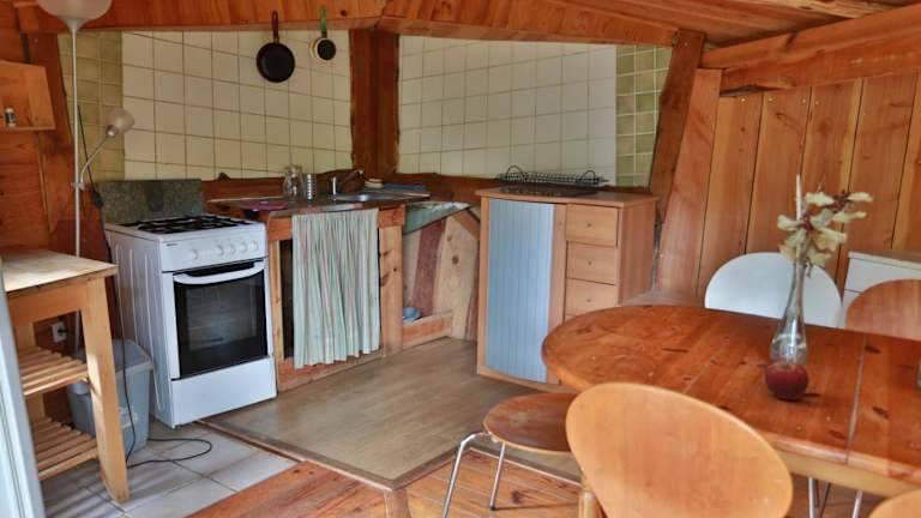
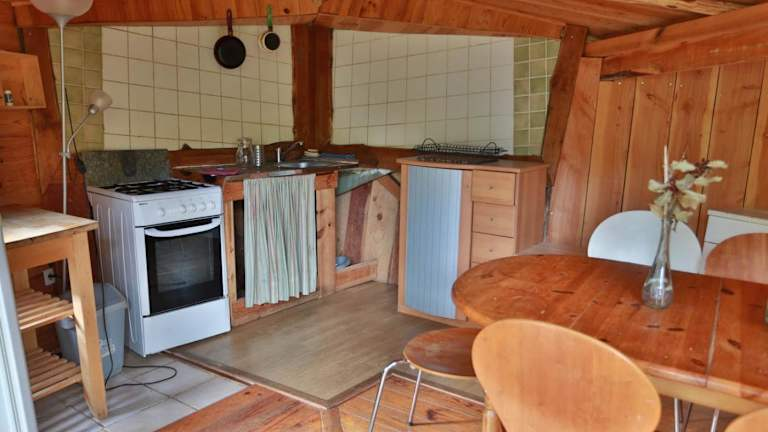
- fruit [764,360,809,400]
